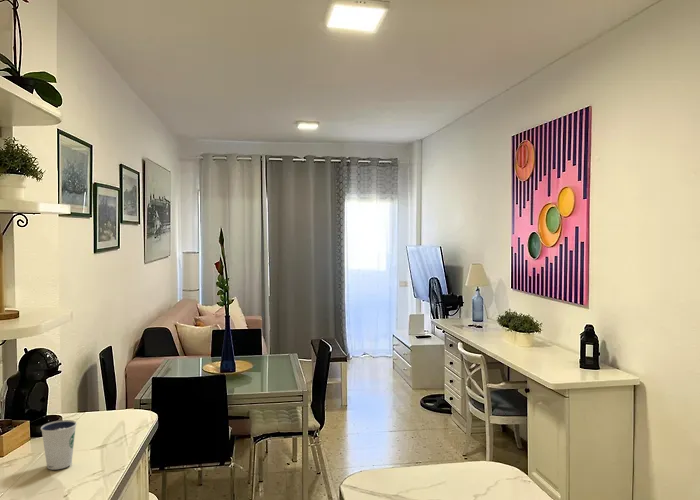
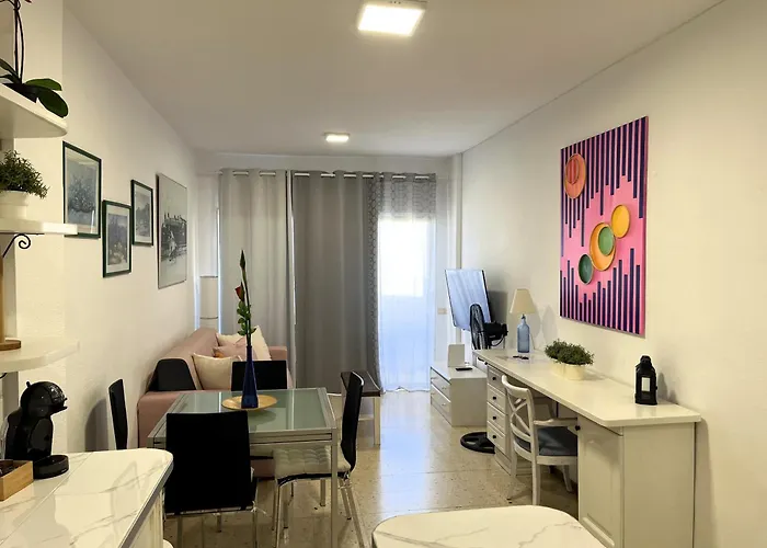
- dixie cup [40,419,78,471]
